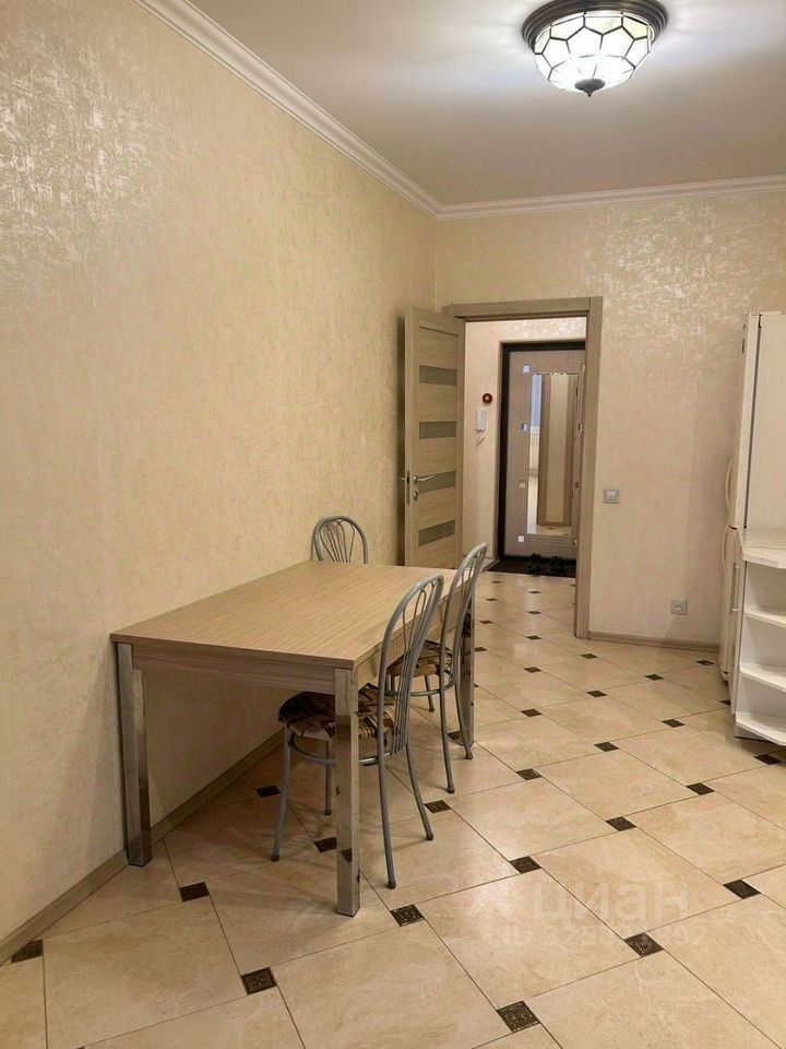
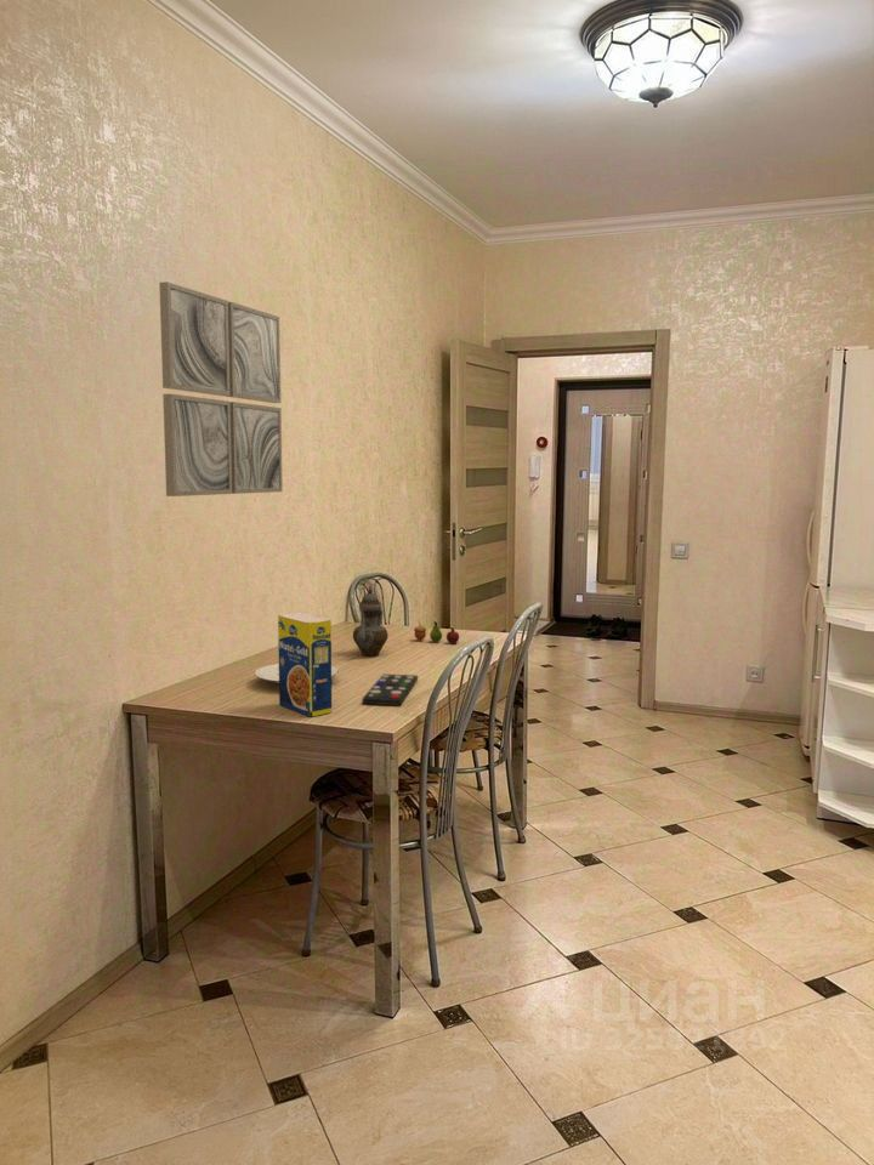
+ teapot [352,585,388,657]
+ fruit [413,620,460,644]
+ legume [277,612,333,718]
+ wall art [158,280,284,498]
+ plate [254,663,340,684]
+ remote control [361,672,419,706]
